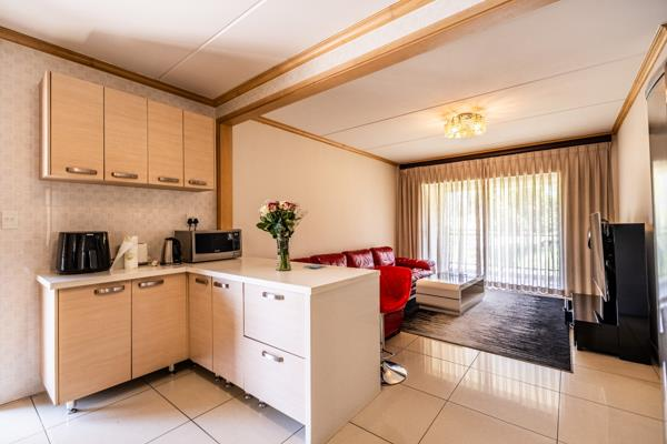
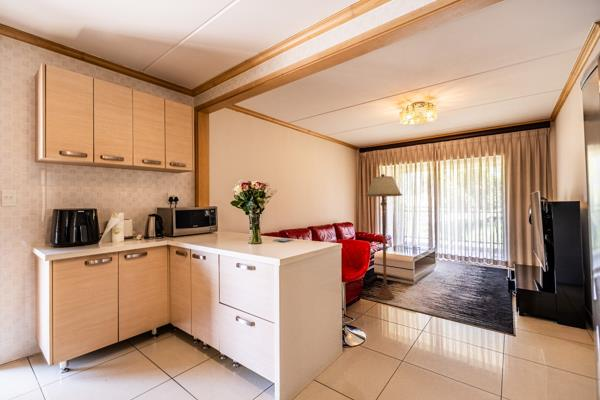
+ floor lamp [365,173,403,301]
